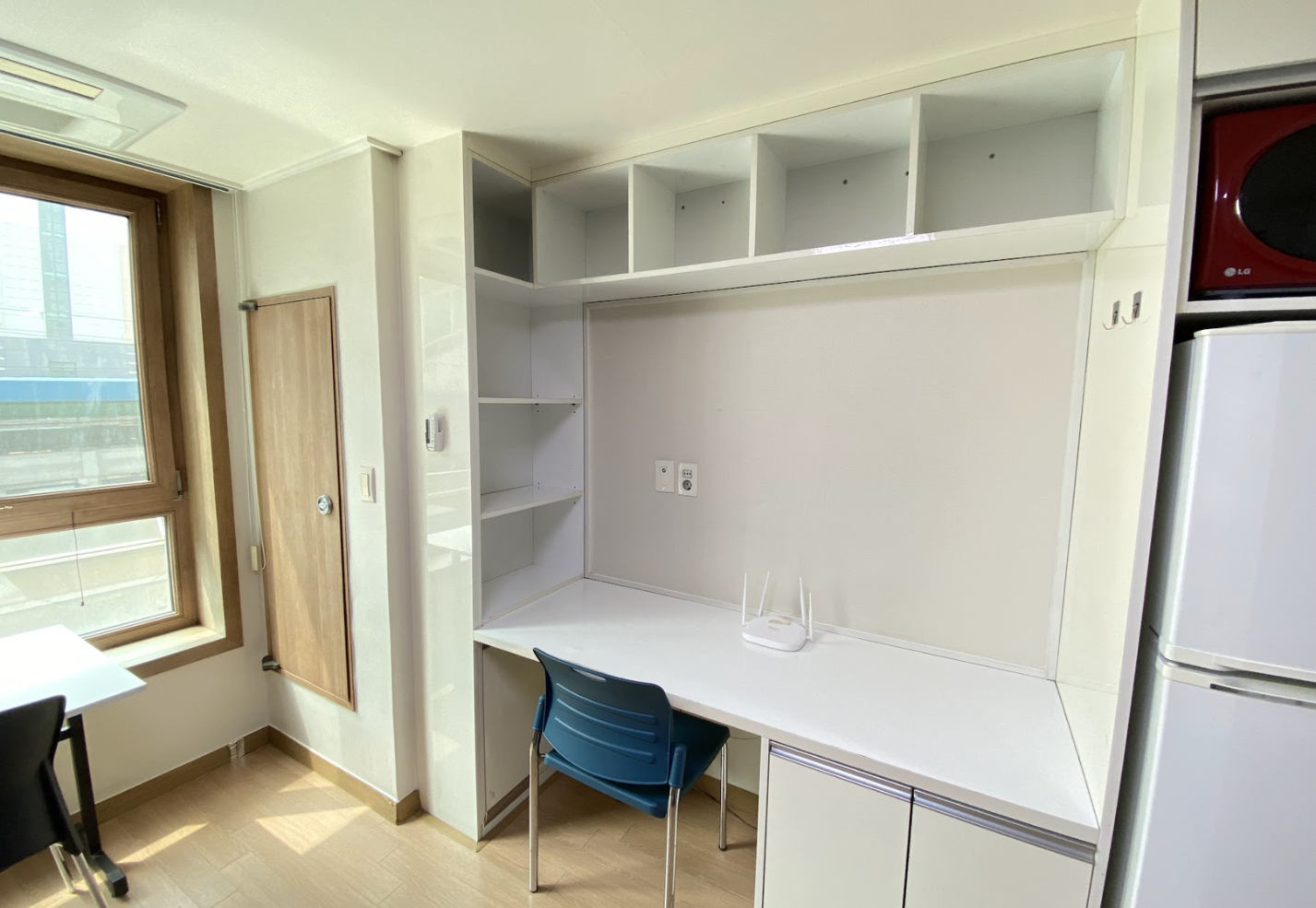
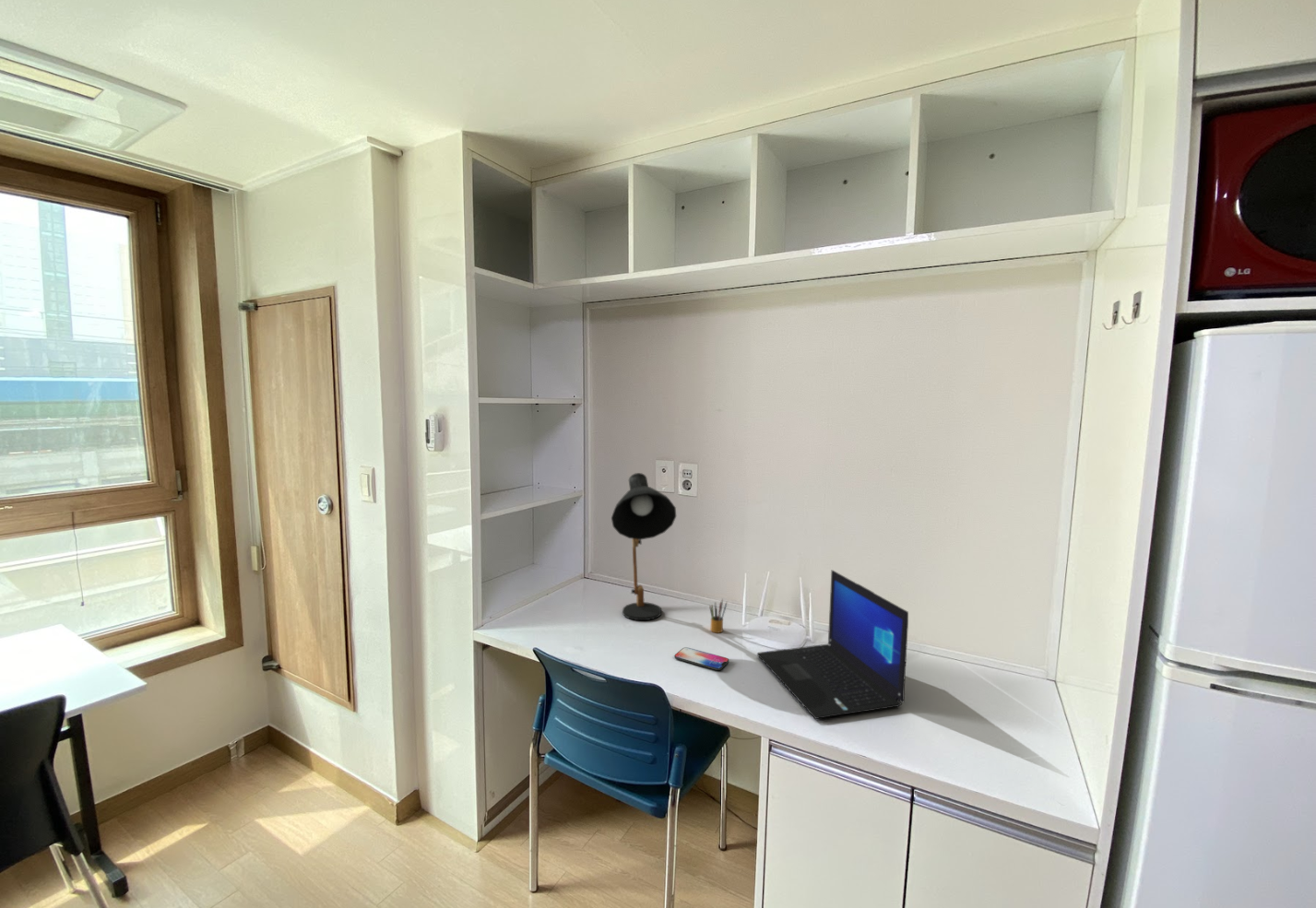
+ laptop [756,569,909,720]
+ desk lamp [611,472,677,621]
+ pencil box [709,597,728,634]
+ smartphone [673,646,729,671]
